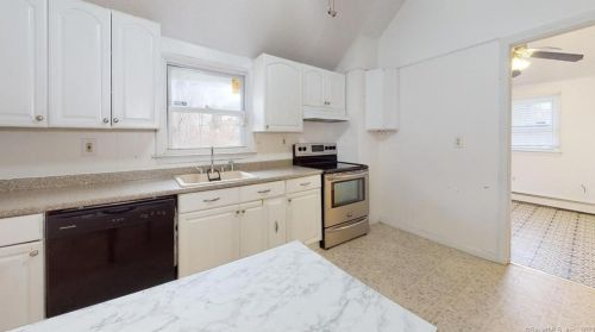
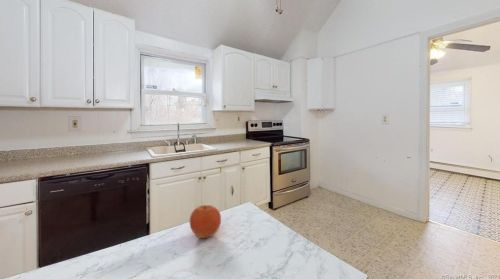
+ fruit [189,204,222,239]
